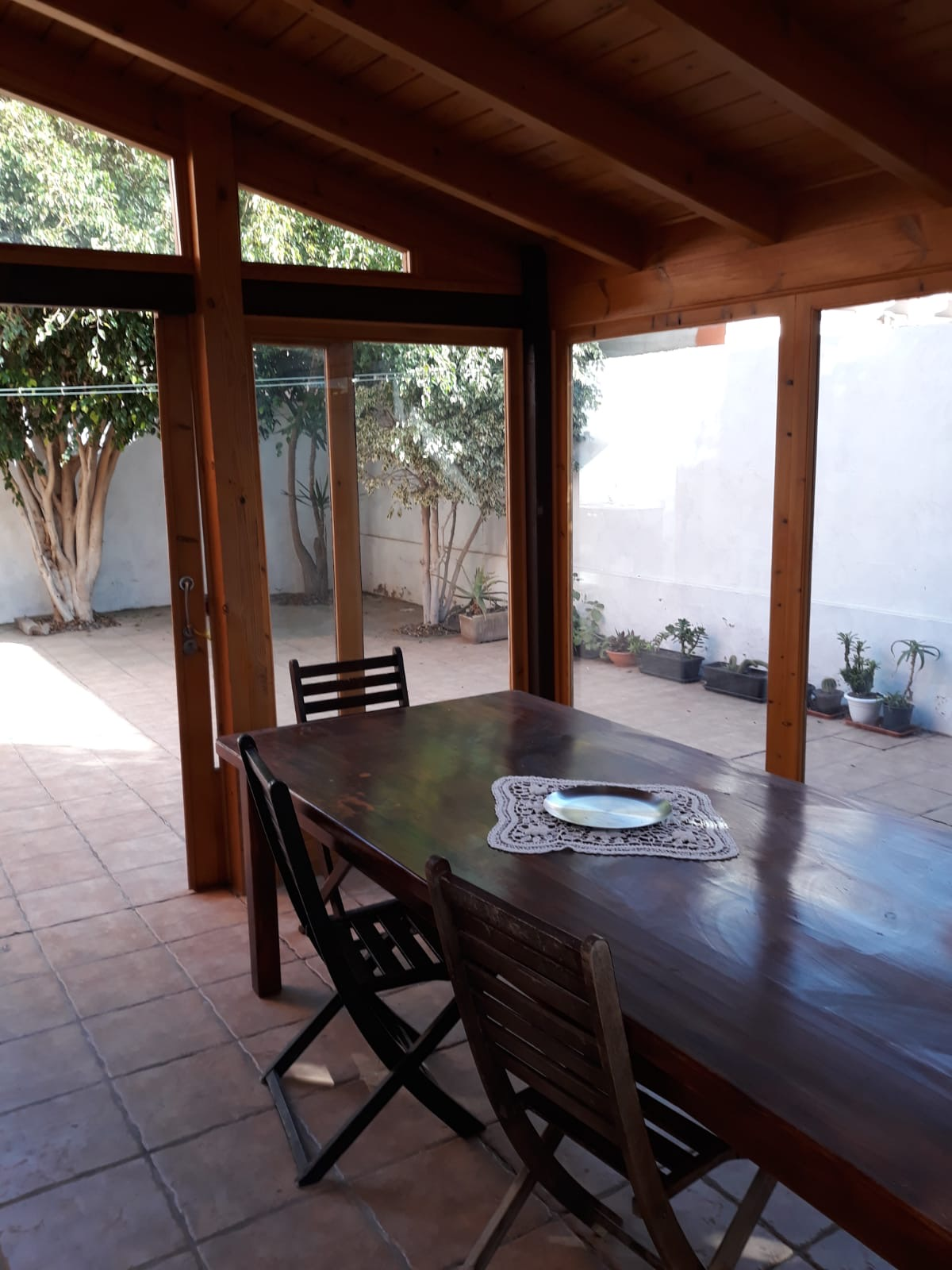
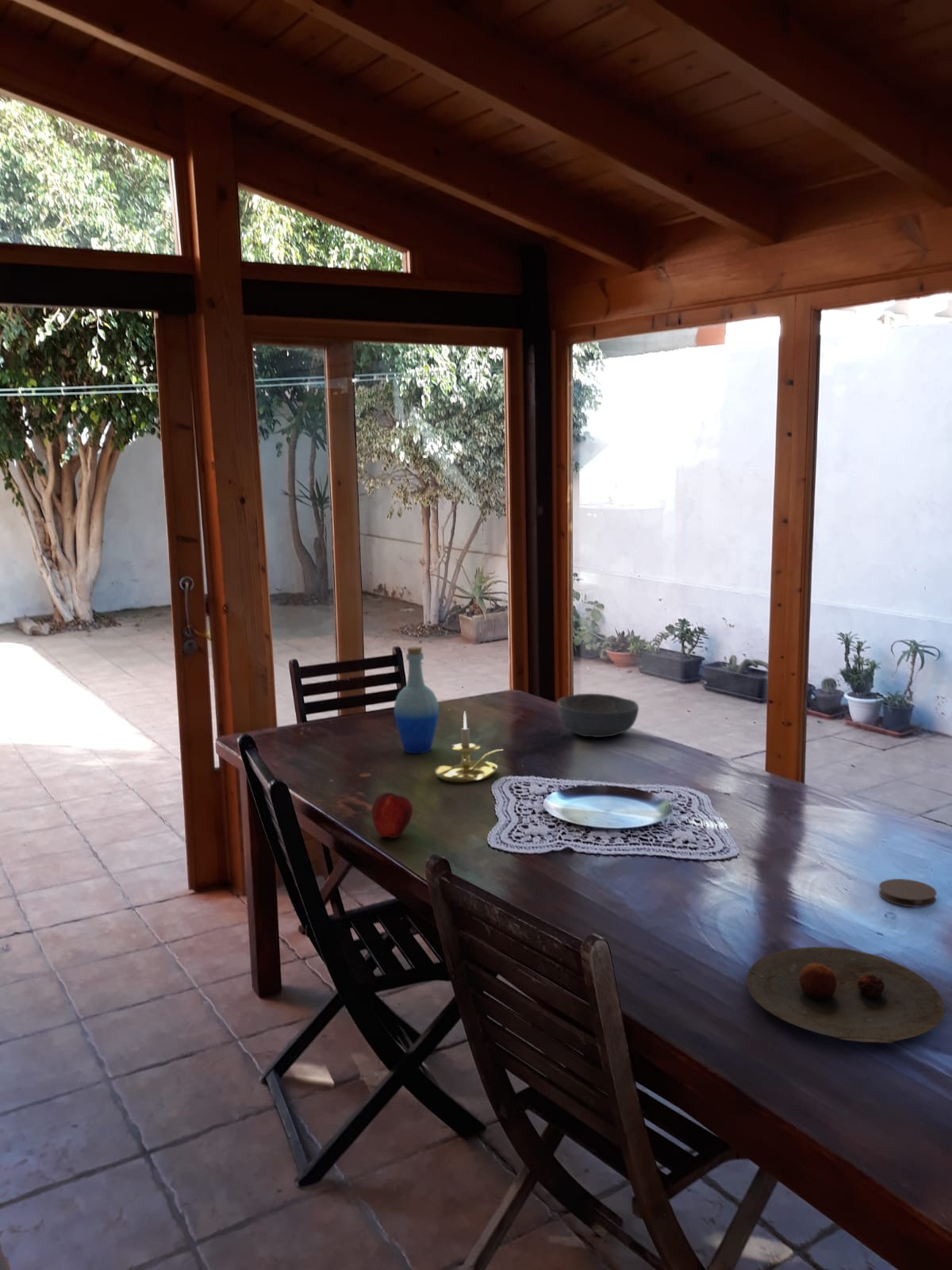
+ bottle [393,646,440,754]
+ coaster [878,878,937,908]
+ plate [745,946,945,1044]
+ candle holder [434,710,505,783]
+ apple [370,791,413,839]
+ bowl [556,693,639,738]
